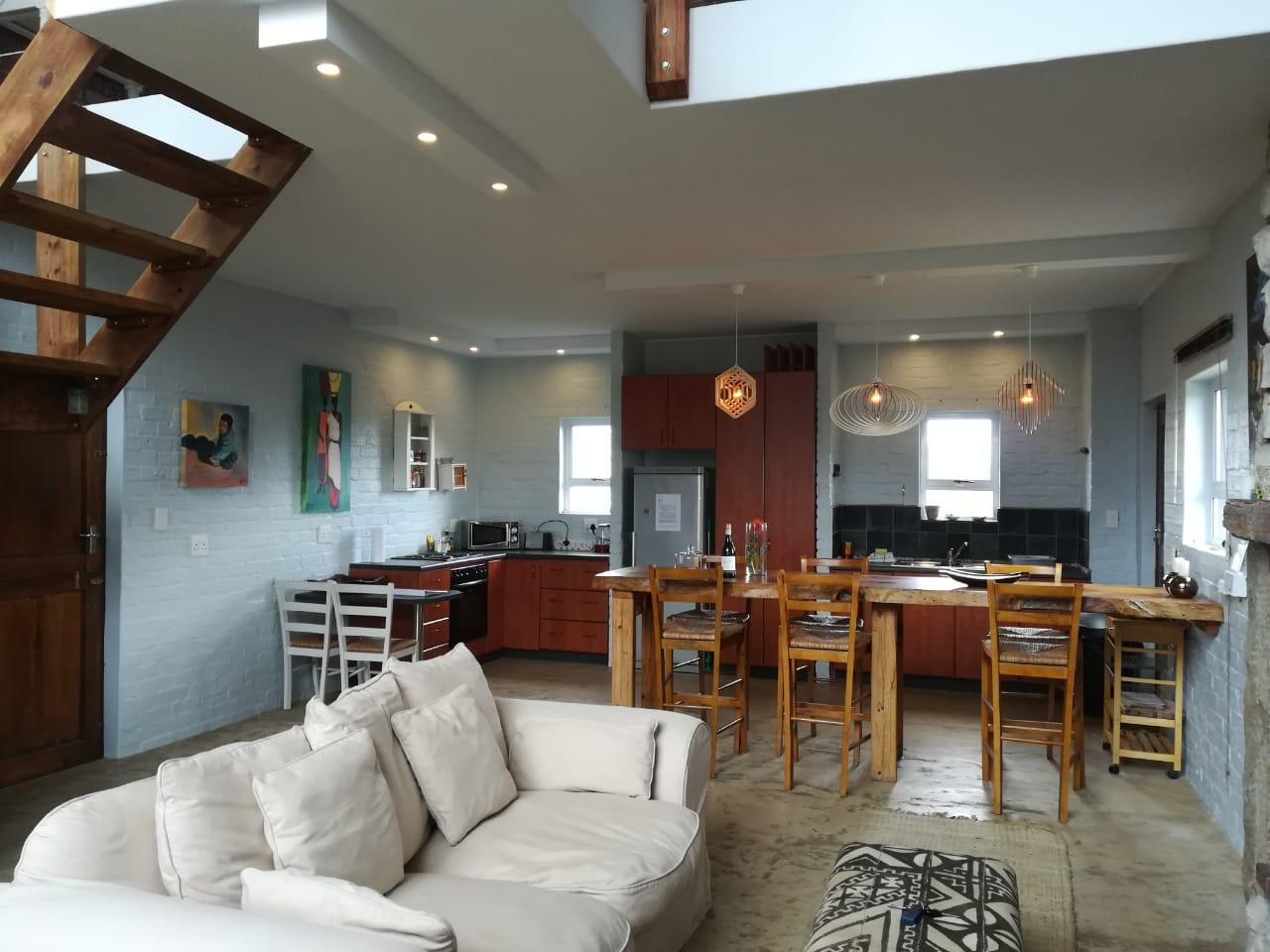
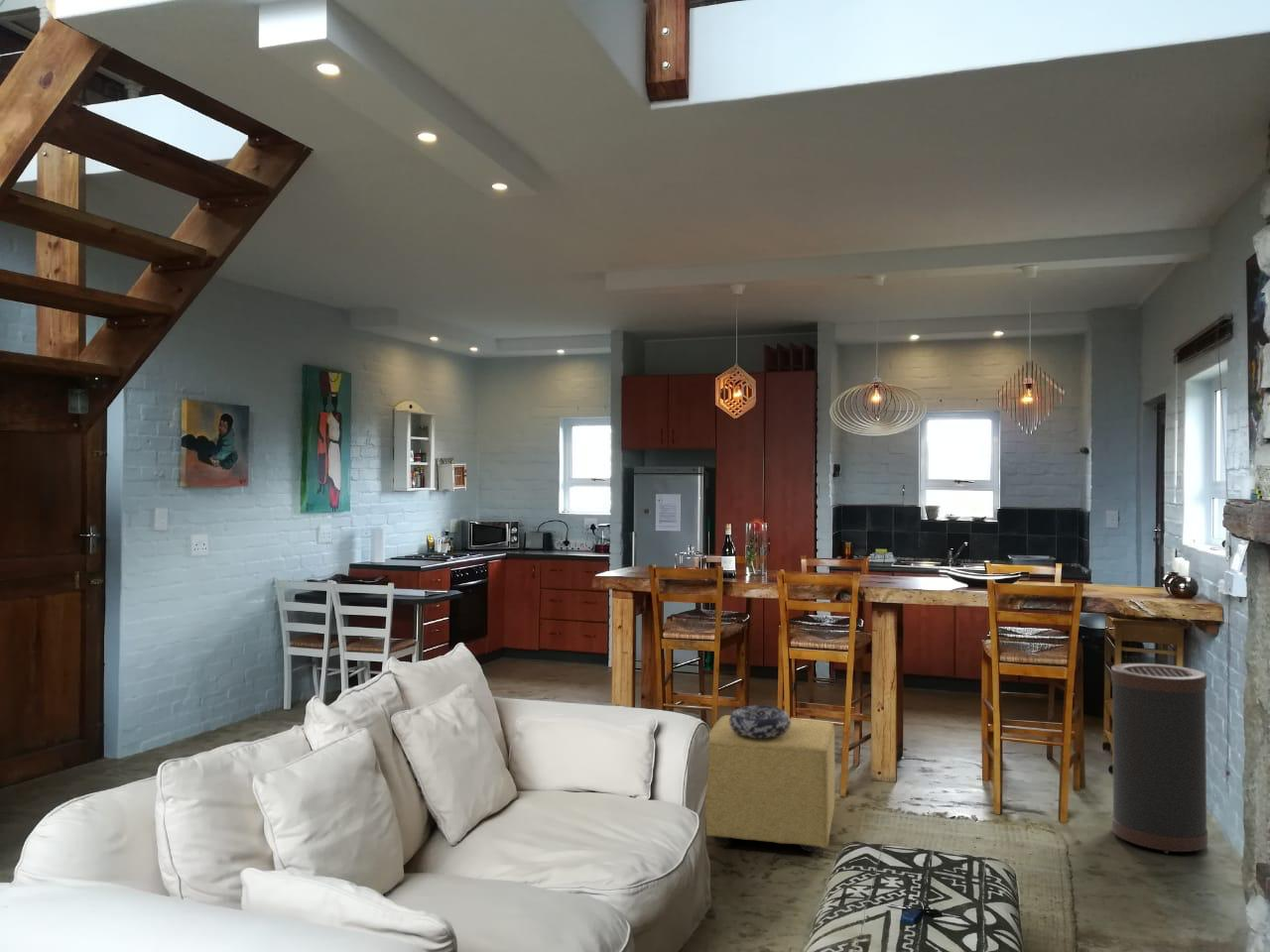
+ decorative bowl [729,704,791,738]
+ ottoman [704,714,836,853]
+ trash can [1110,662,1208,855]
